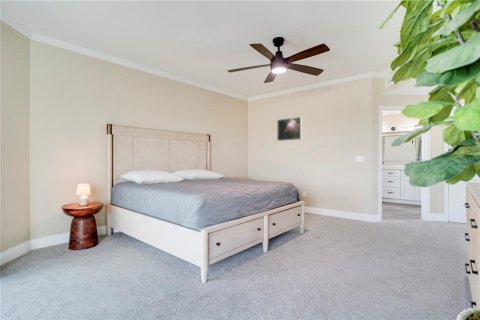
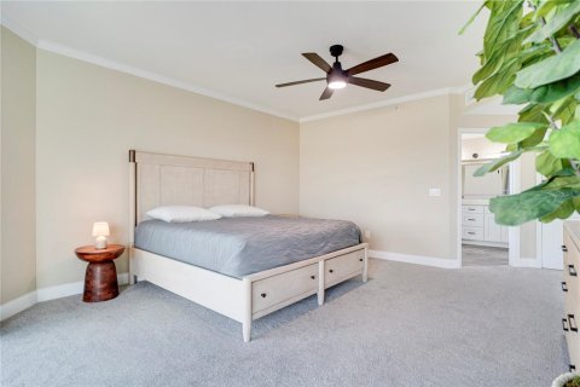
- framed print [276,116,303,142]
